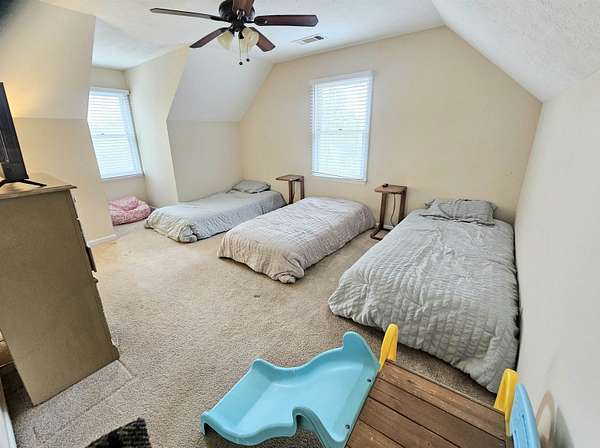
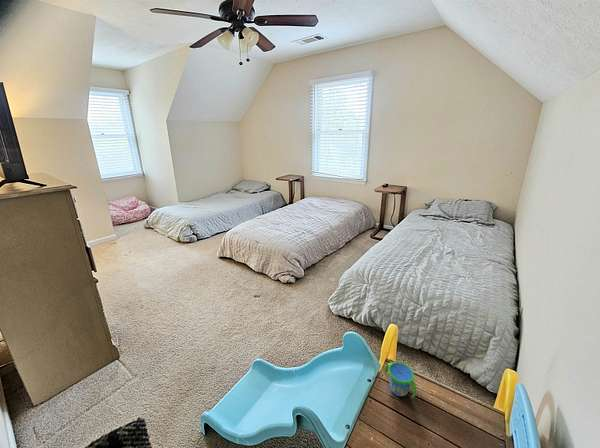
+ snack cup [384,361,418,399]
